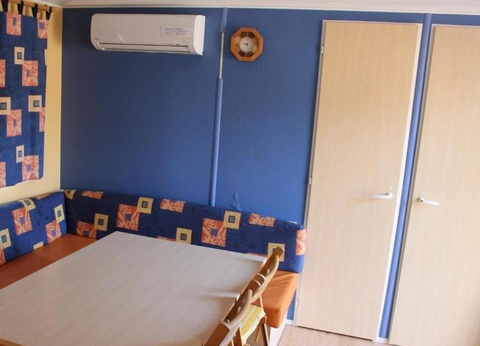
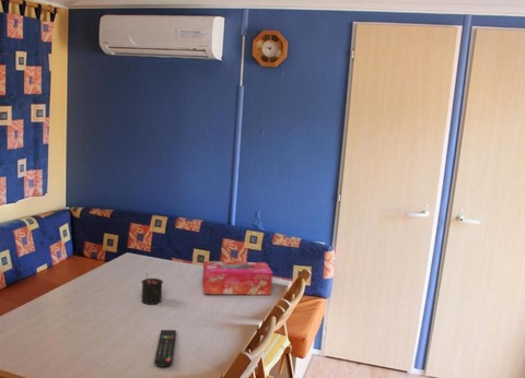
+ remote control [153,329,177,367]
+ tissue box [201,260,273,296]
+ candle [140,272,164,305]
